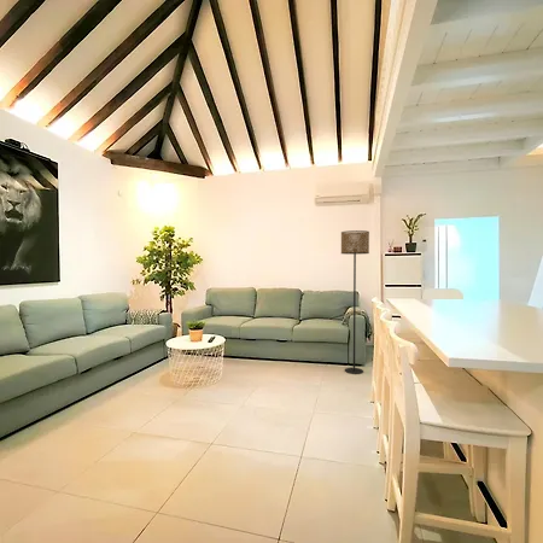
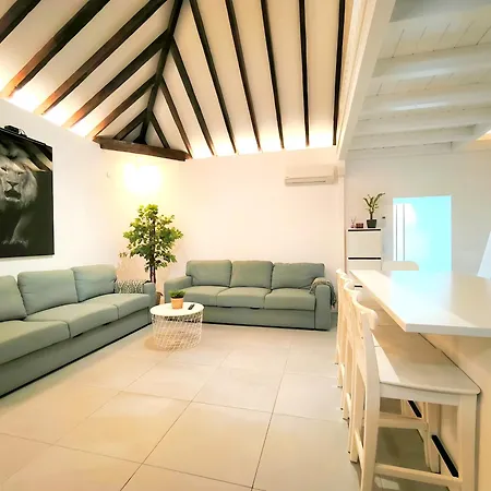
- floor lamp [340,229,370,375]
